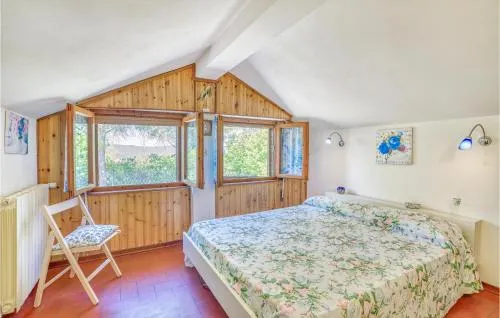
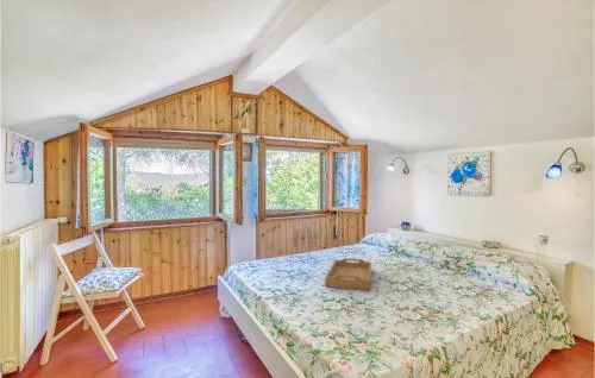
+ serving tray [324,257,372,291]
